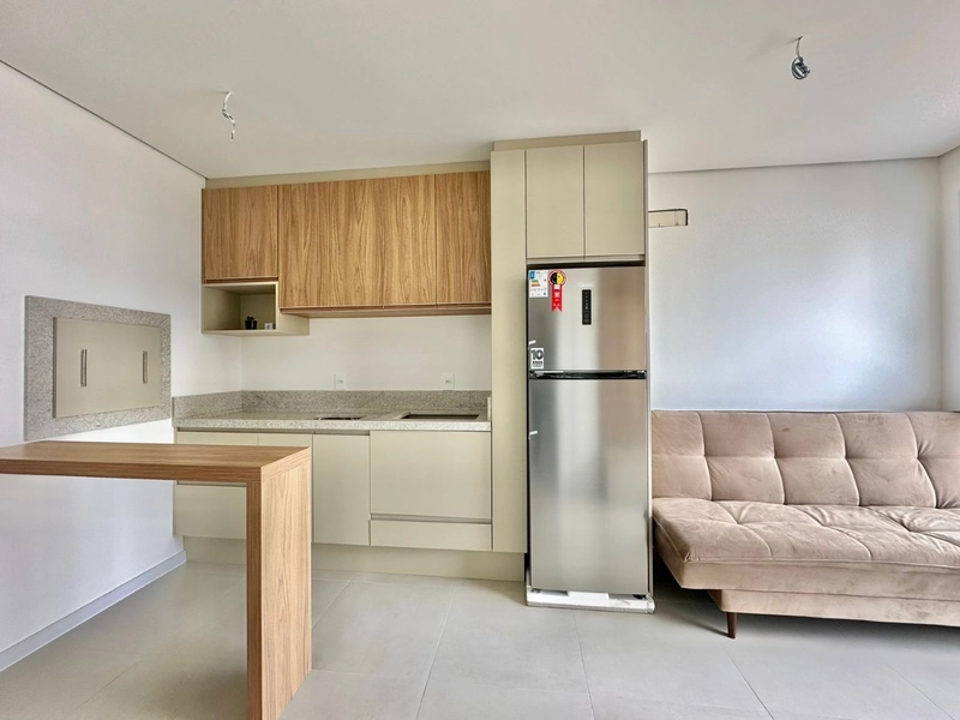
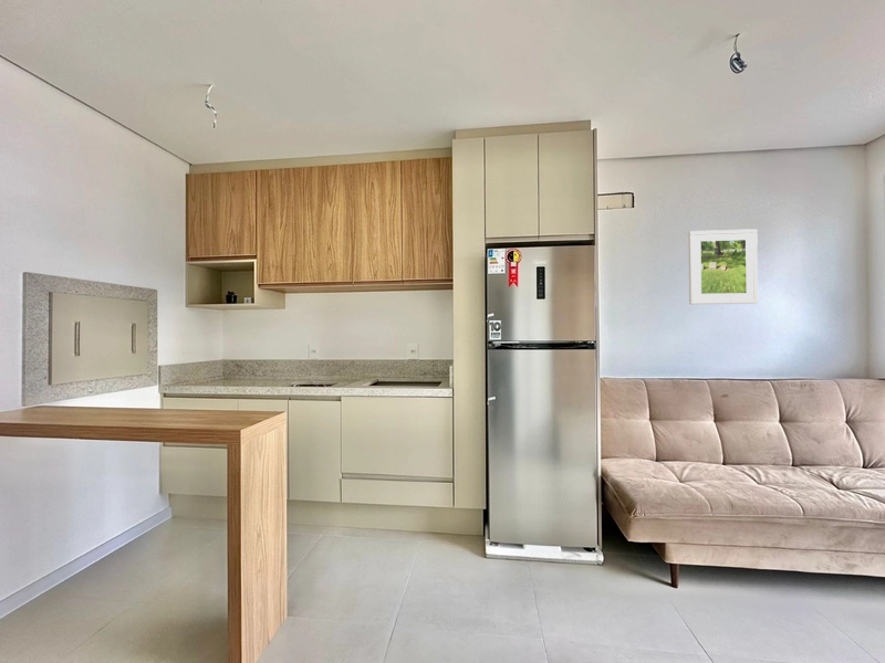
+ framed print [688,228,759,305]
